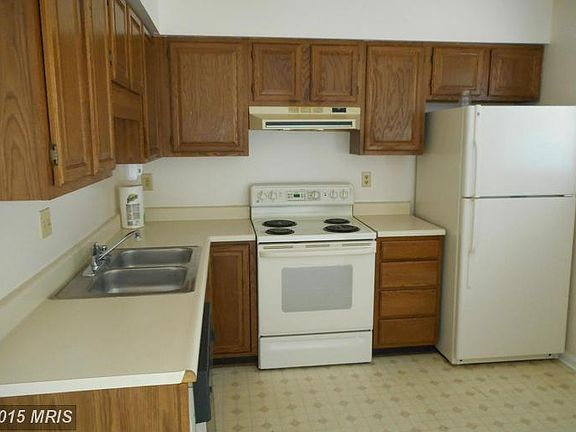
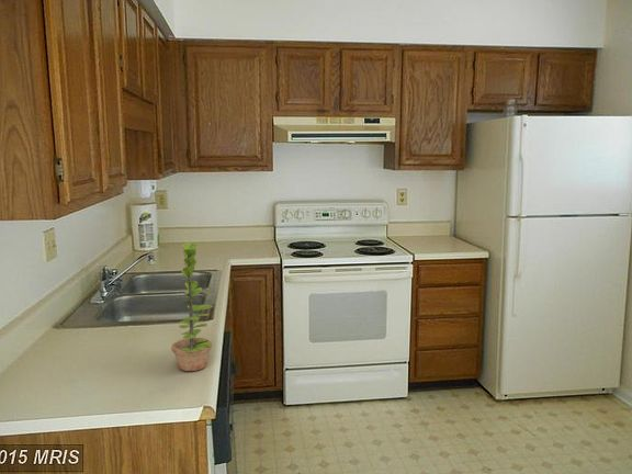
+ plant [170,241,214,372]
